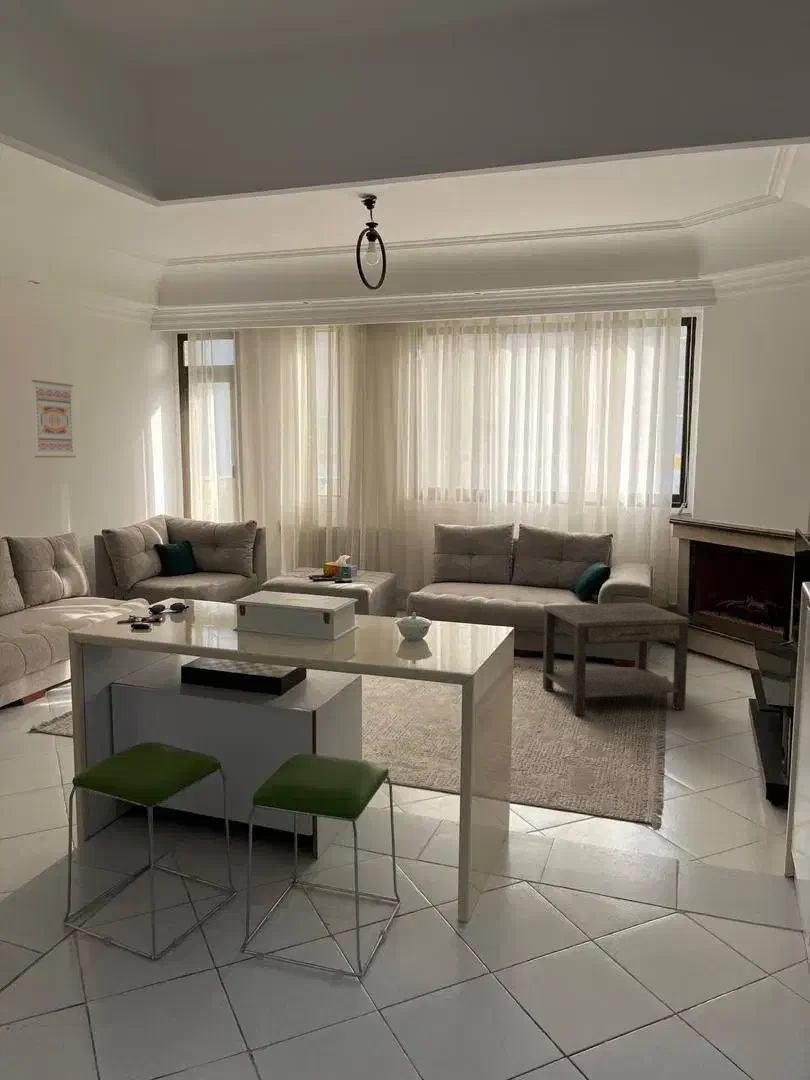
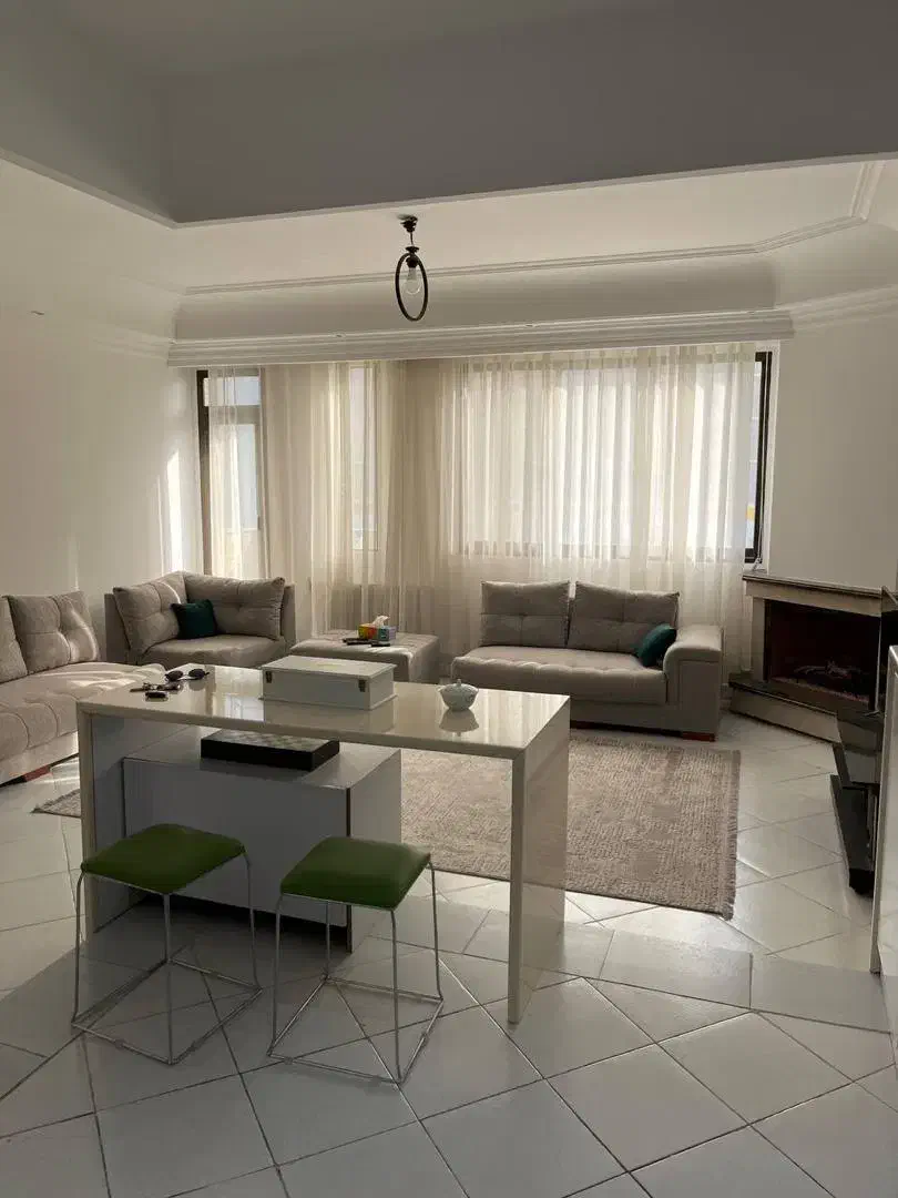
- side table [542,601,690,716]
- wall art [31,379,77,459]
